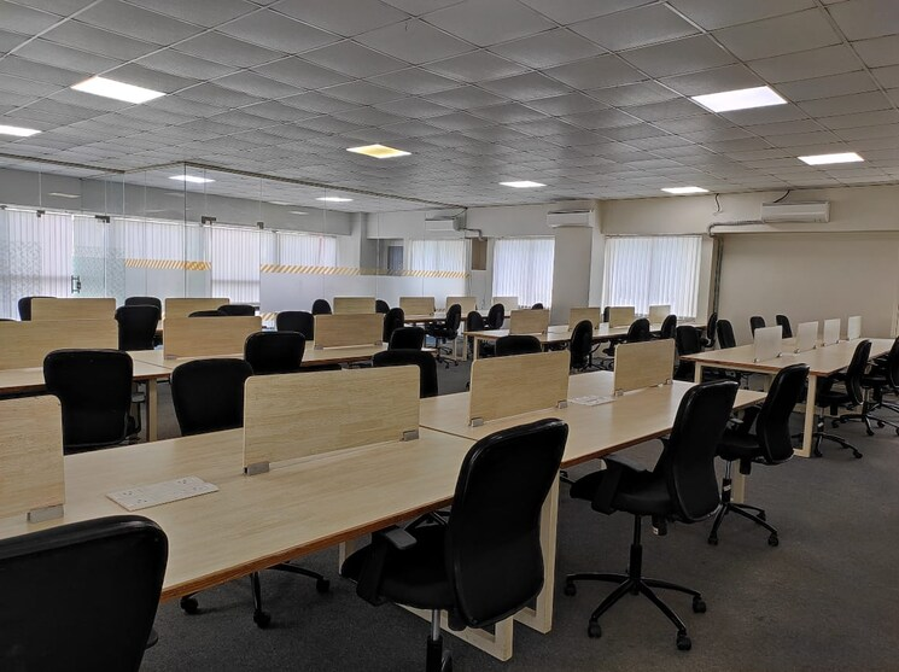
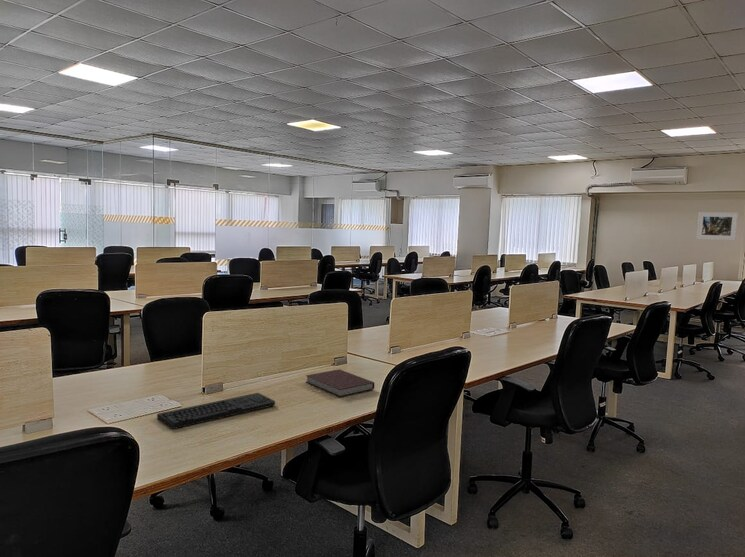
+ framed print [695,211,739,241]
+ notebook [305,368,375,398]
+ keyboard [156,392,276,430]
